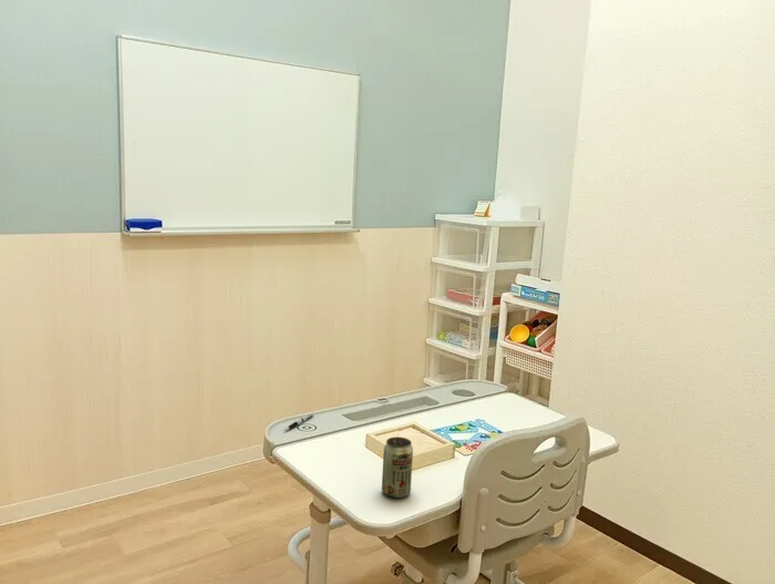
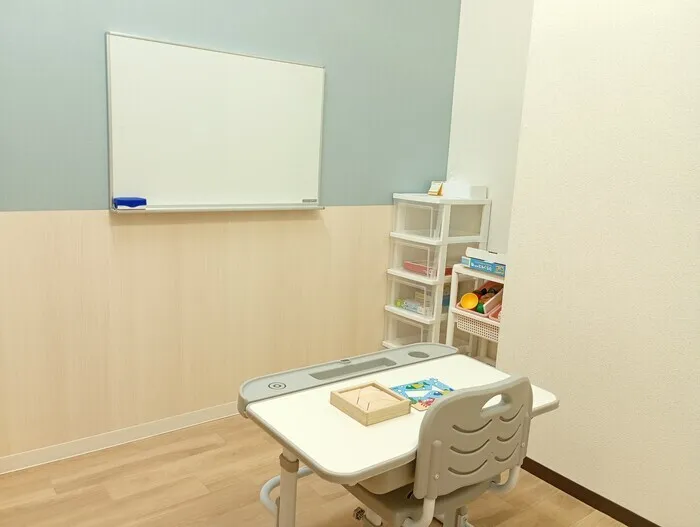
- pen [283,411,316,432]
- beverage can [381,436,414,499]
